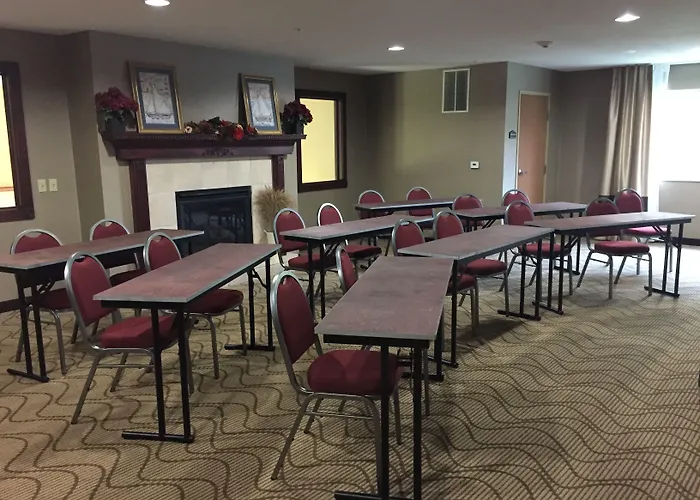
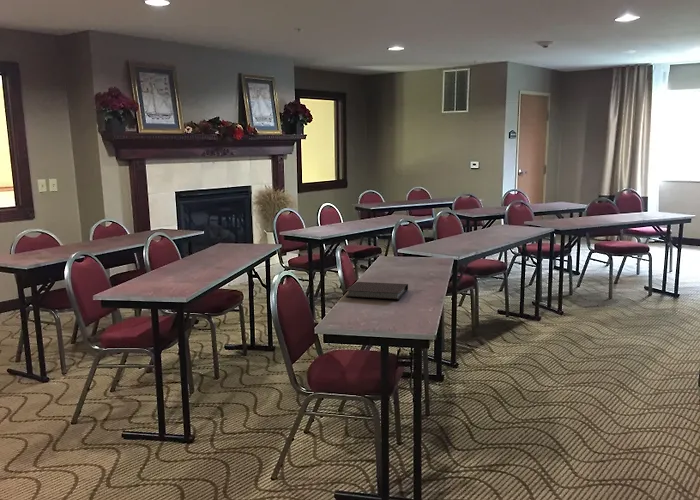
+ notebook [344,281,409,301]
